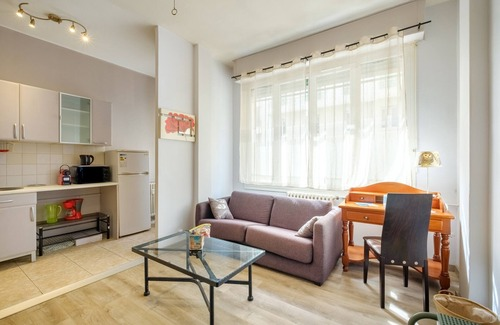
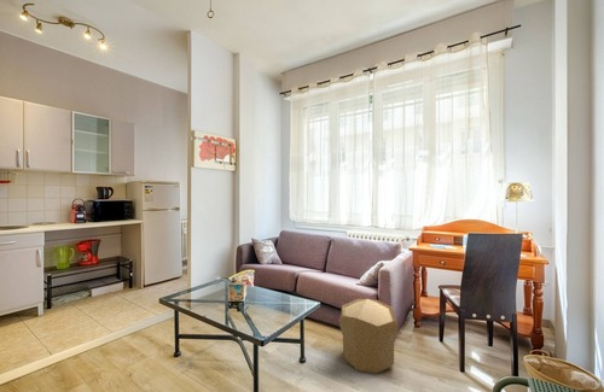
+ pouf [338,298,399,375]
